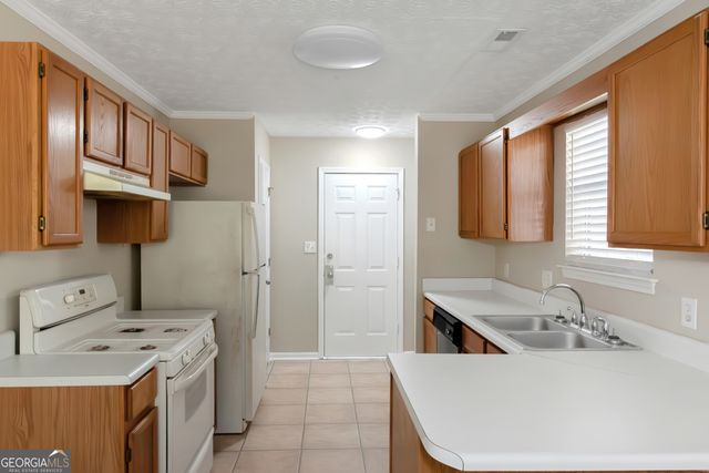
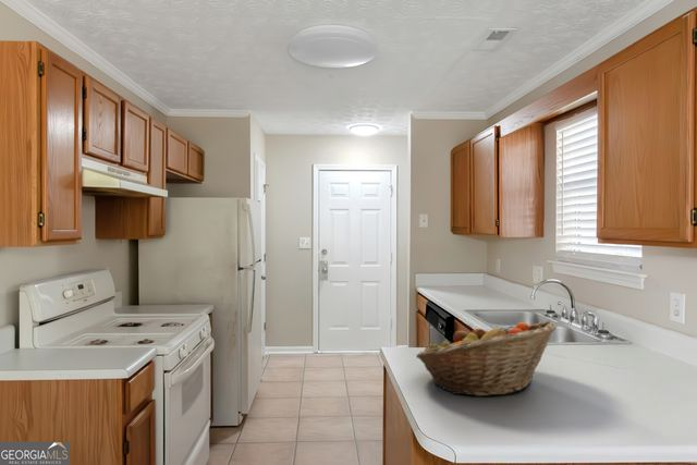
+ fruit basket [415,320,558,397]
